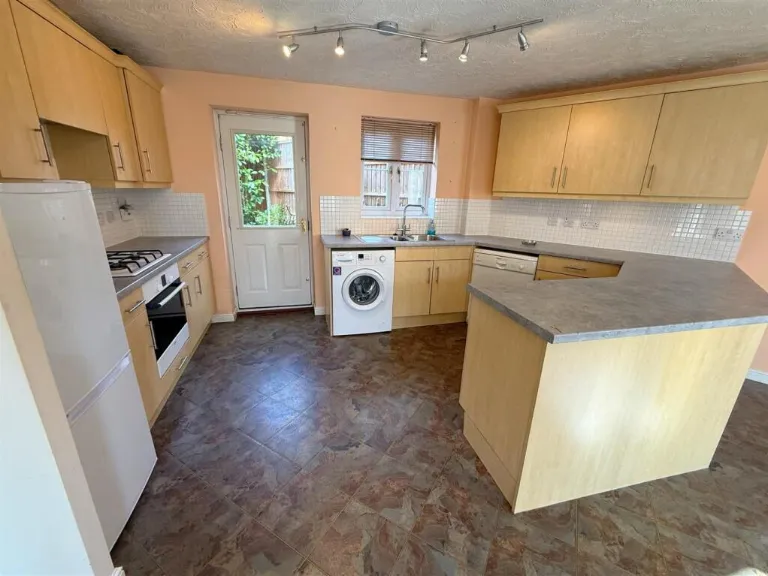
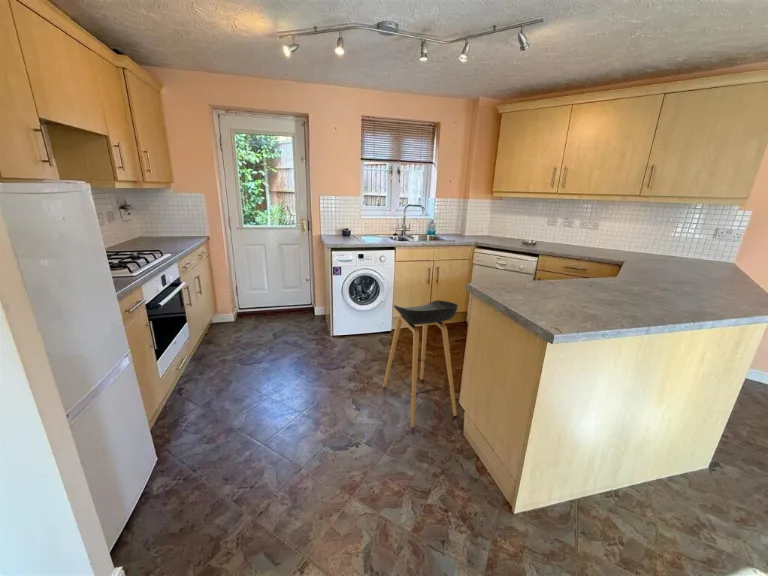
+ stool [382,300,459,428]
